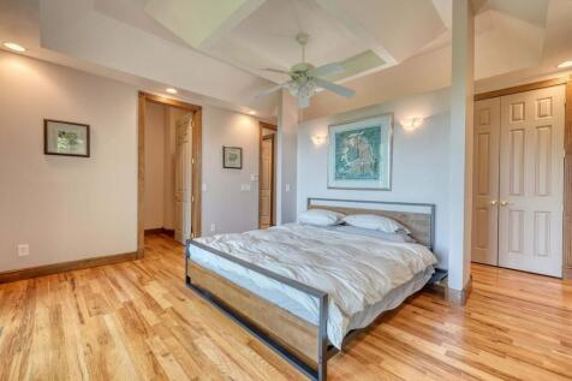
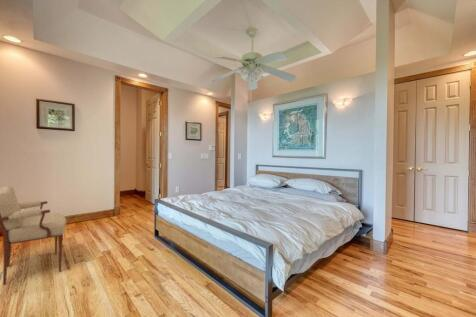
+ armchair [0,185,67,286]
